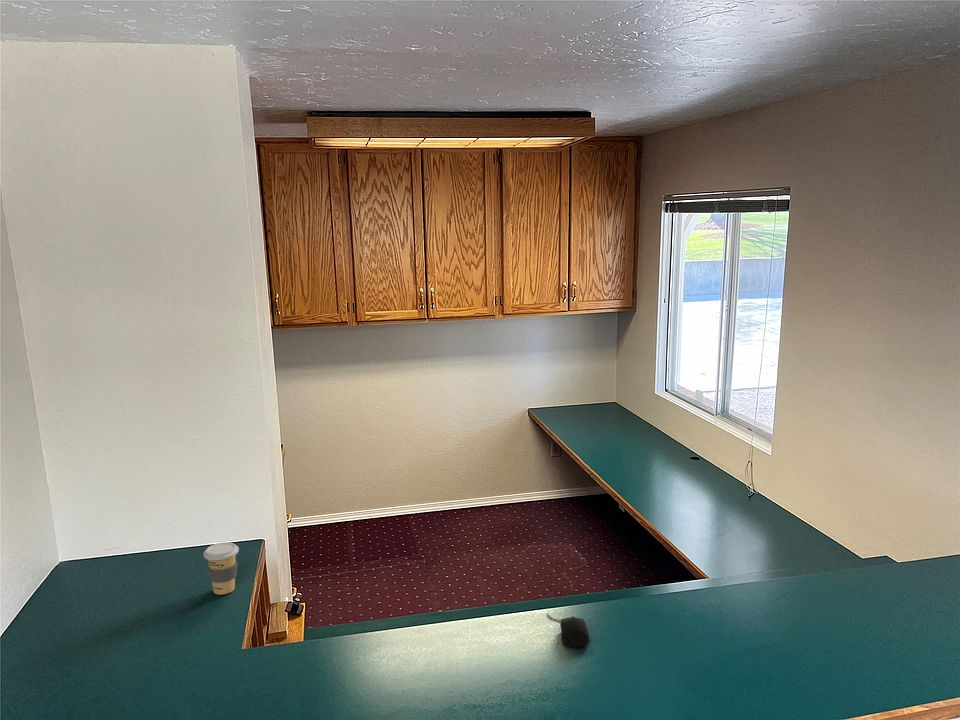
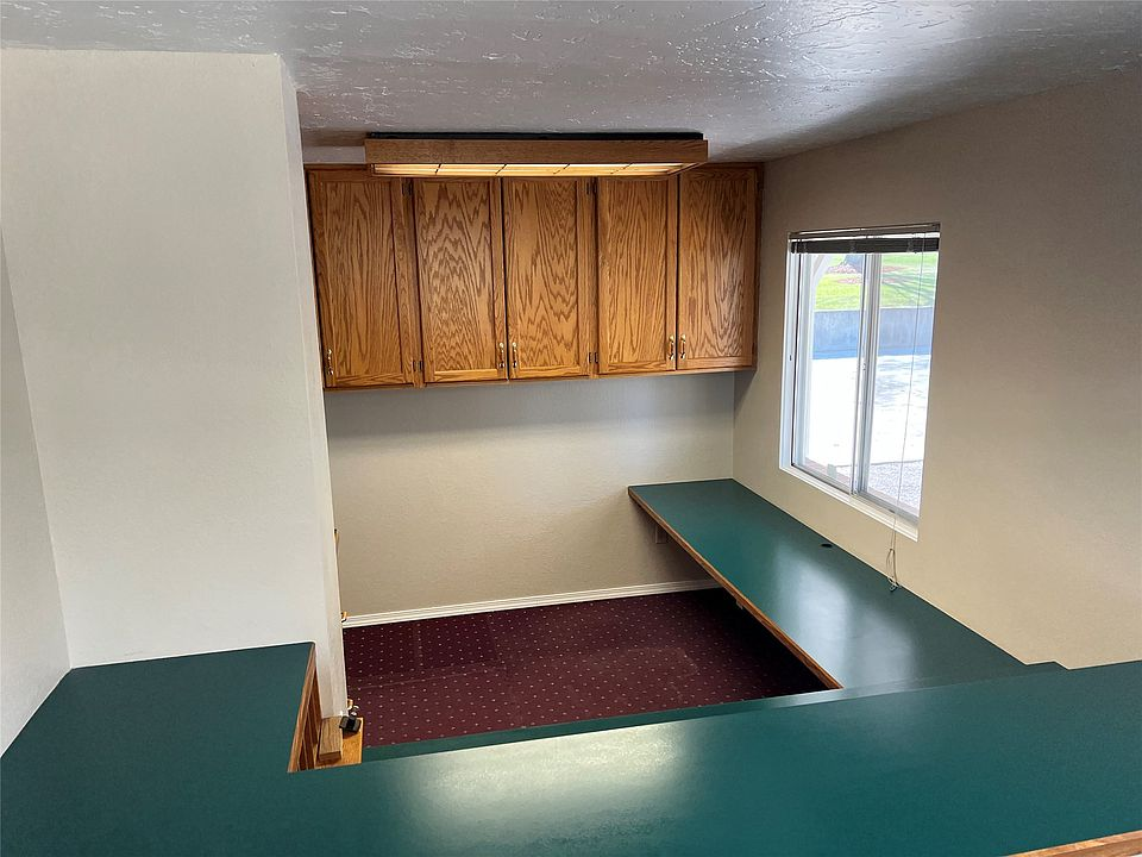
- computer mouse [546,612,590,649]
- coffee cup [203,541,240,596]
